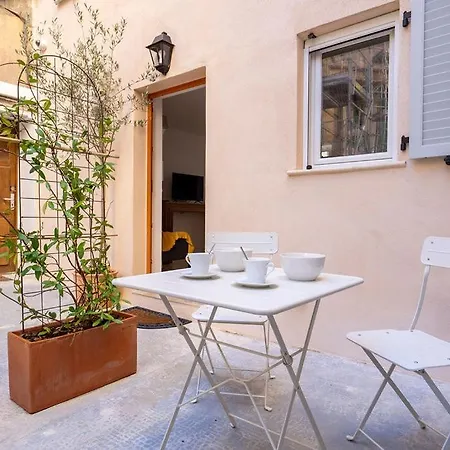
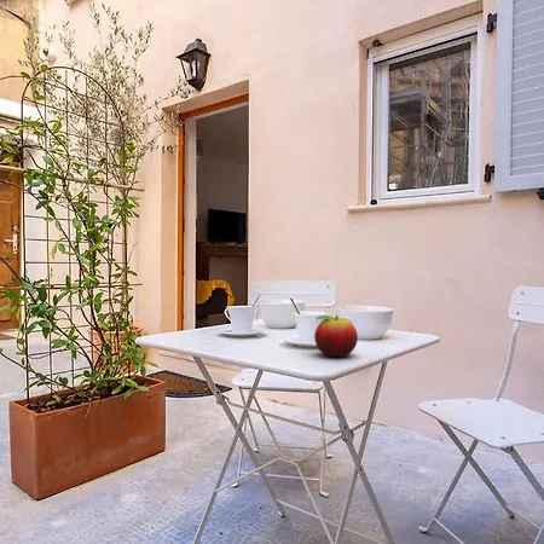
+ fruit [313,314,359,358]
